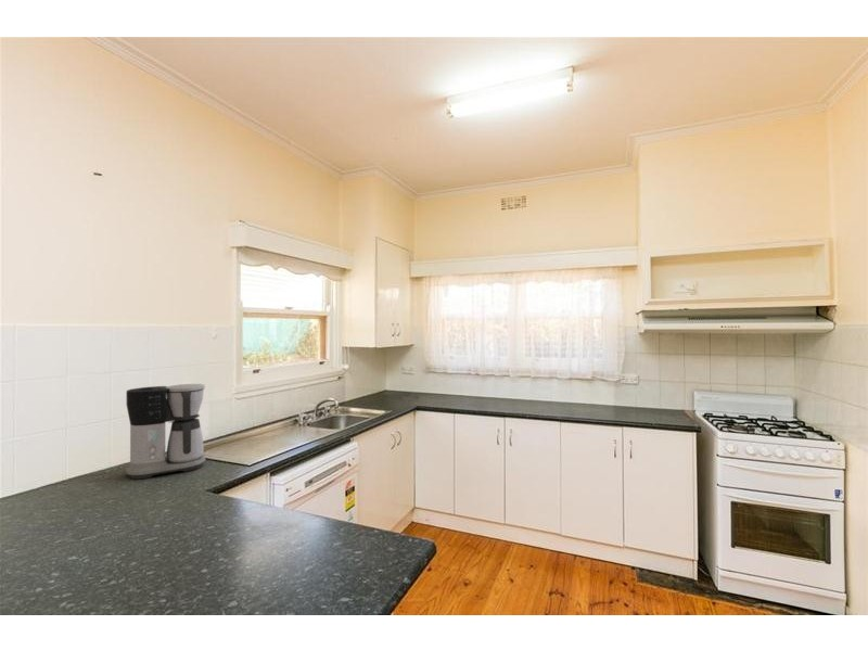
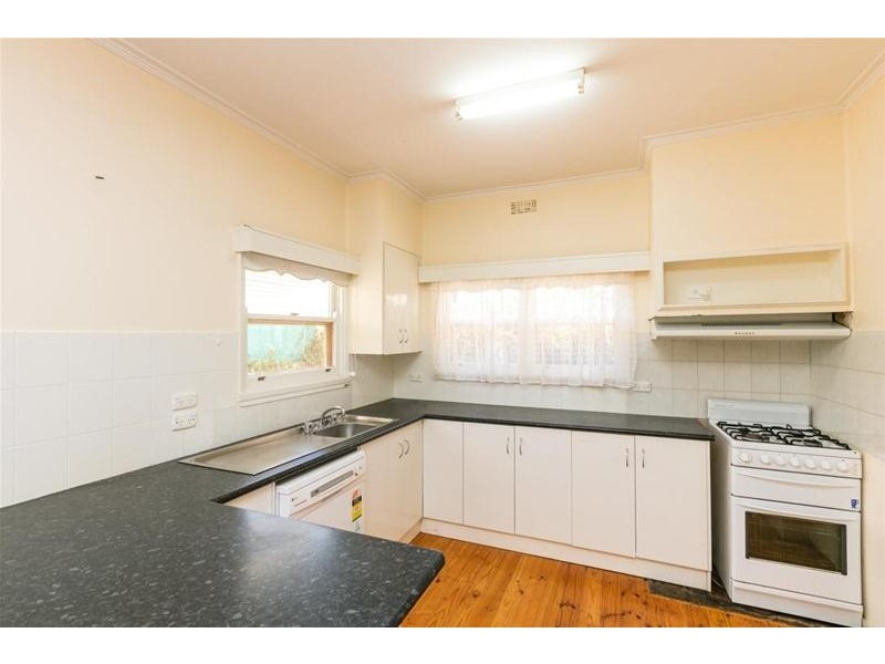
- coffee maker [125,383,206,481]
